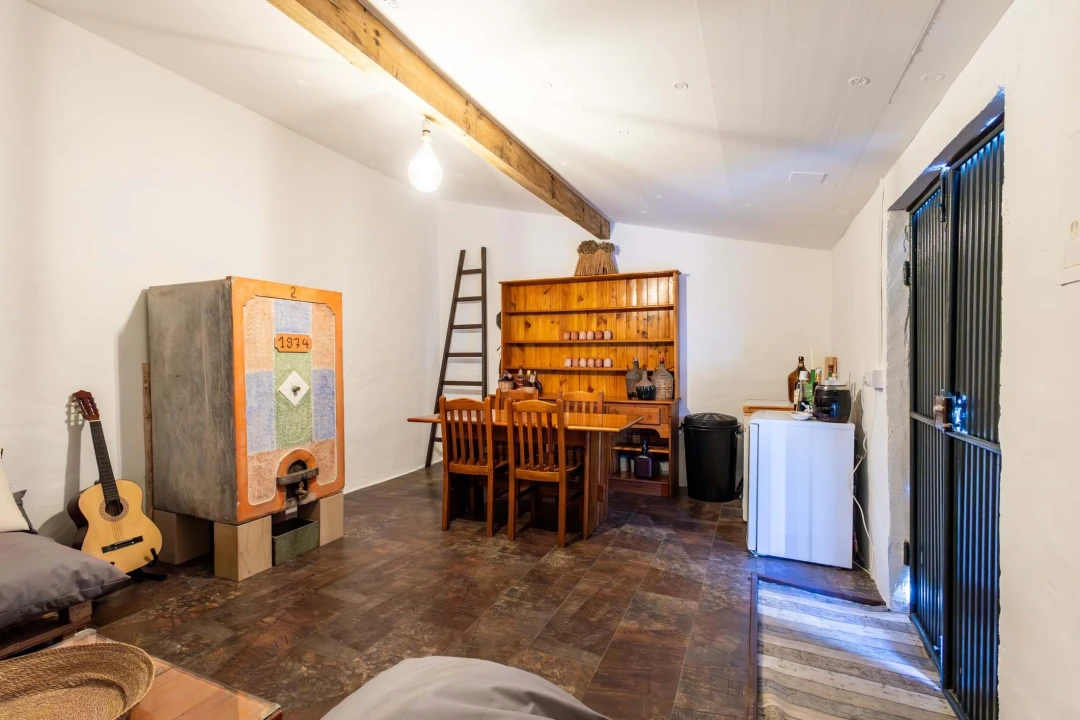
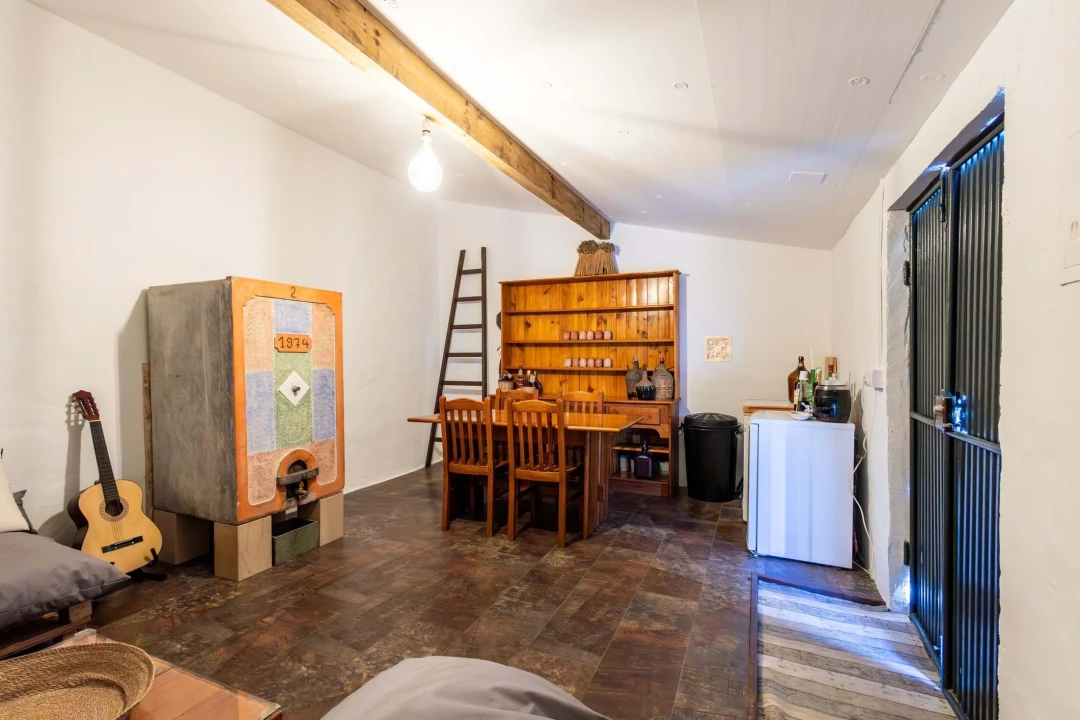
+ wall ornament [704,335,733,363]
